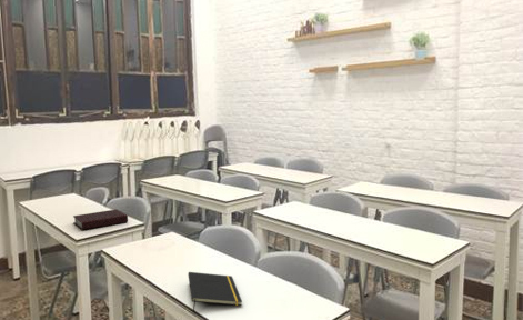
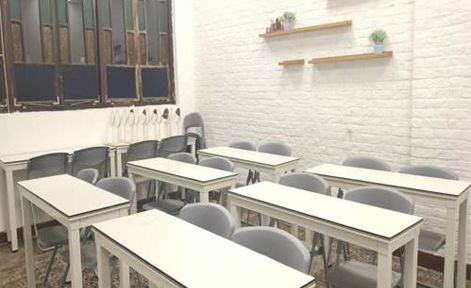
- book [72,209,129,230]
- notepad [187,271,243,313]
